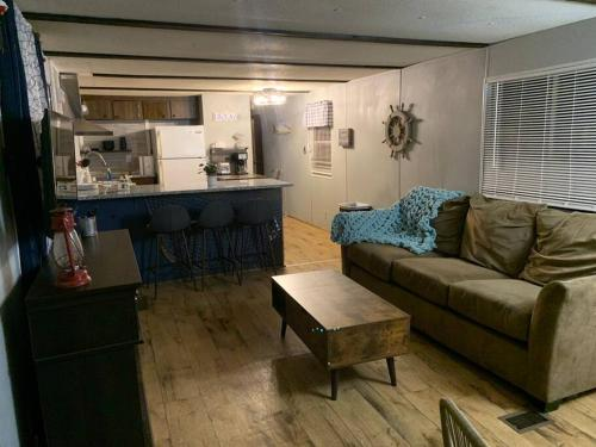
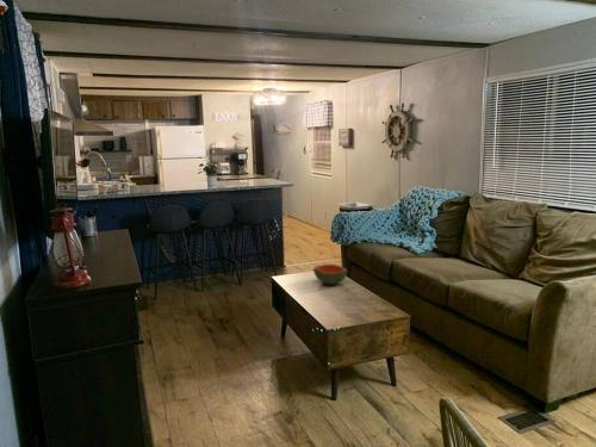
+ bowl [312,263,348,285]
